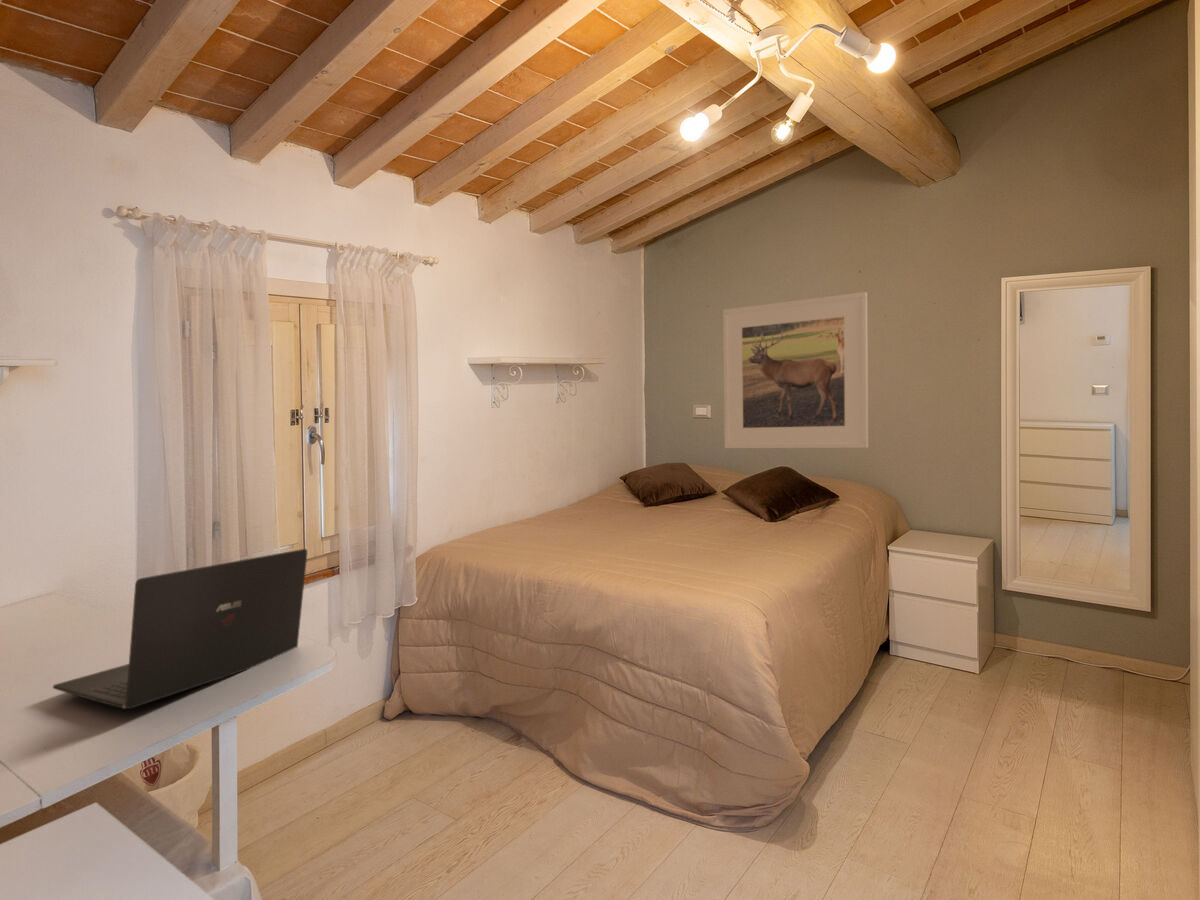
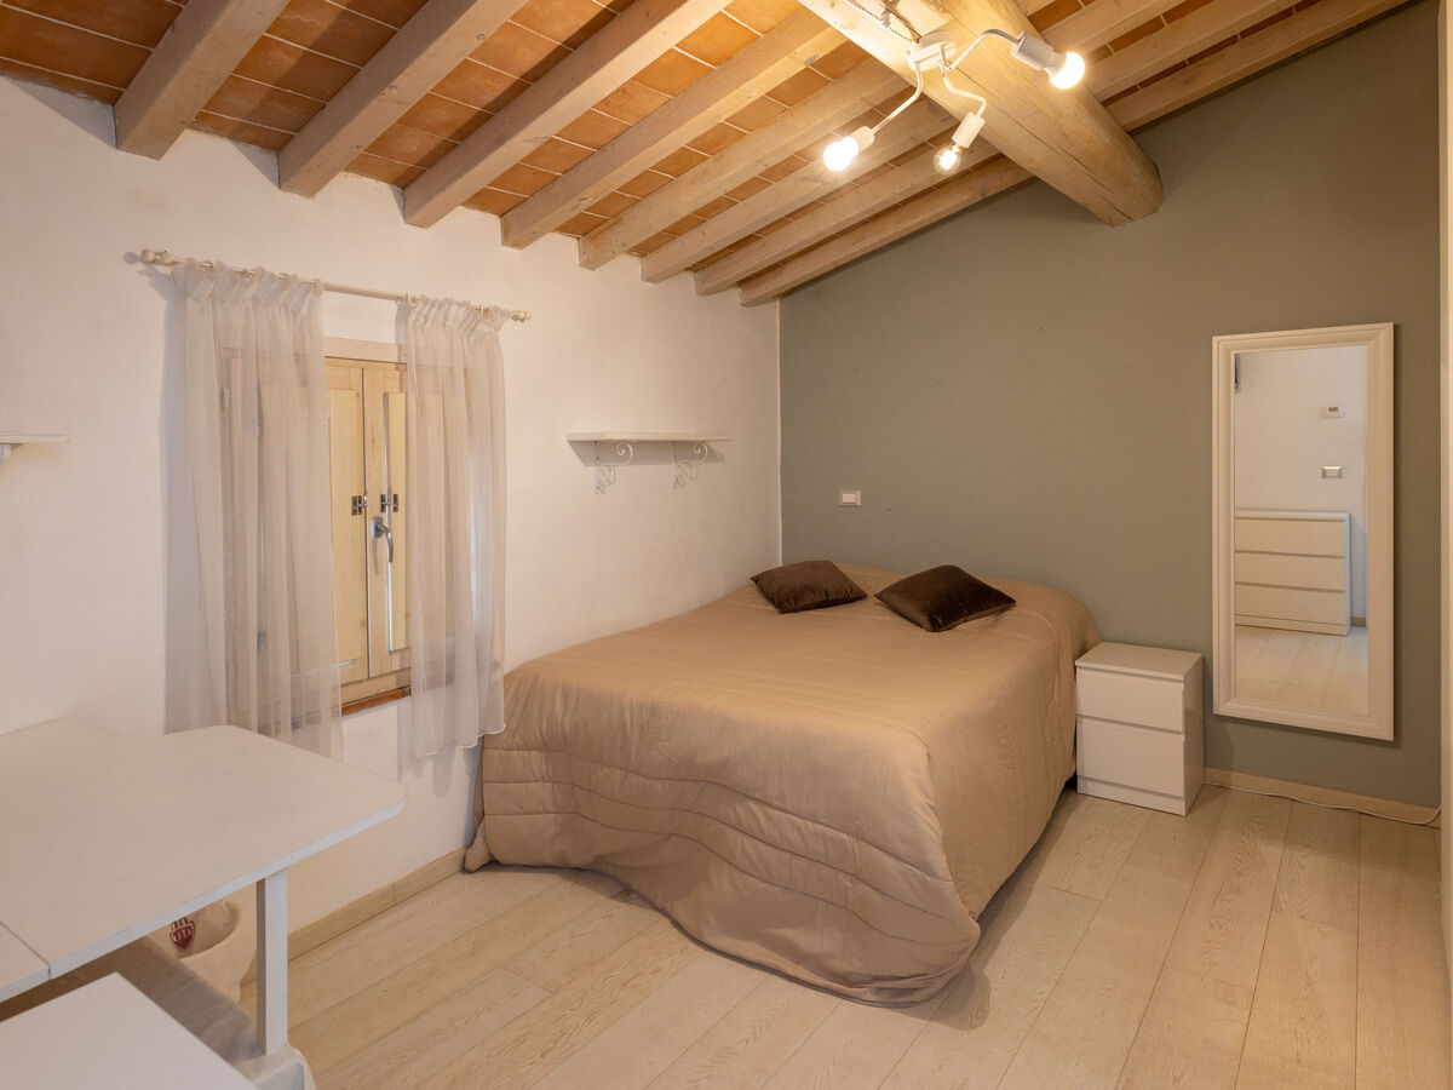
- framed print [722,291,869,449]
- laptop [52,548,308,710]
